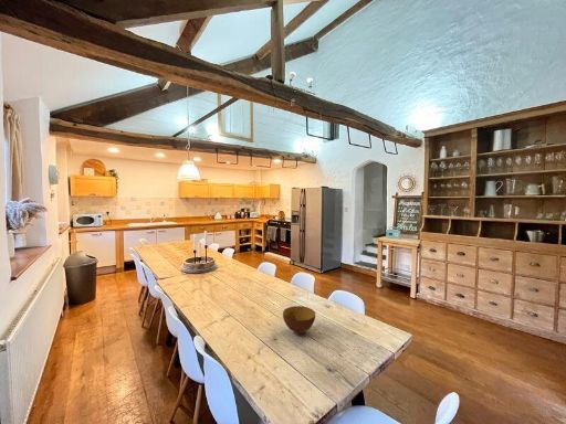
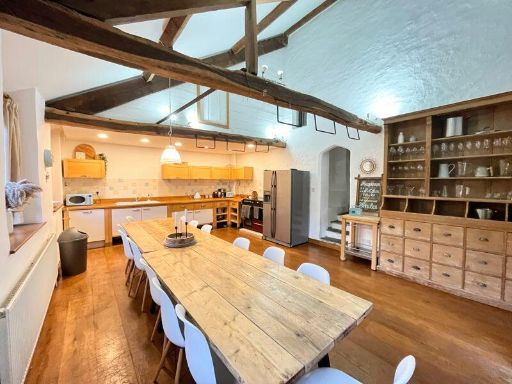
- bowl [282,305,316,335]
